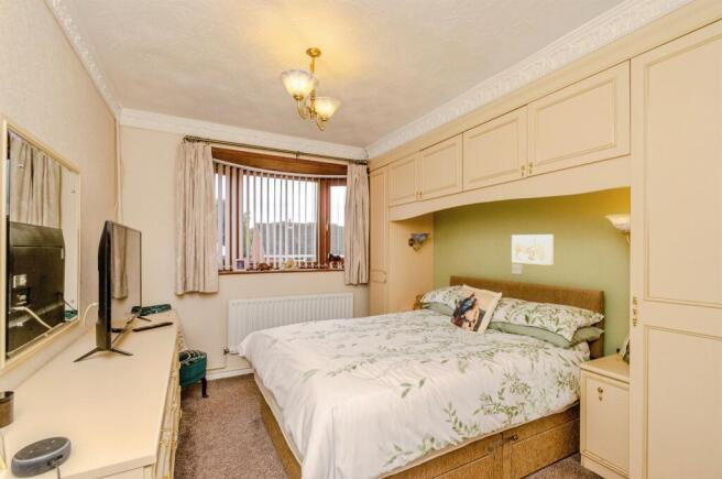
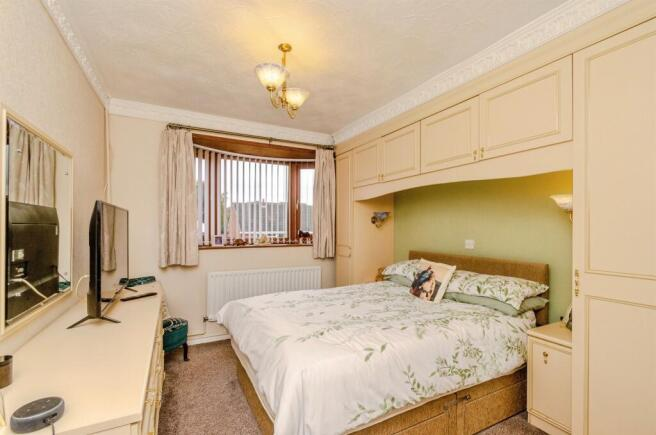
- wall art [511,233,555,266]
